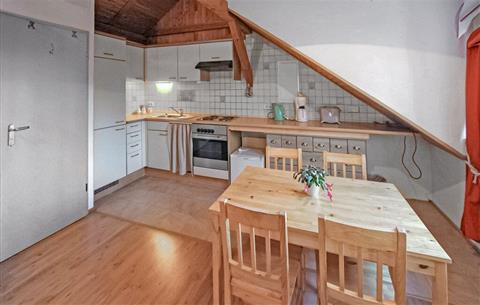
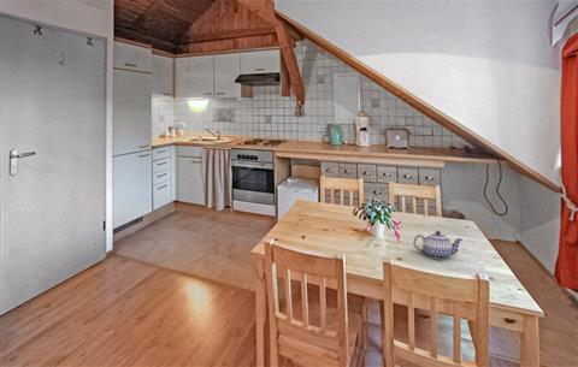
+ teapot [412,230,465,260]
